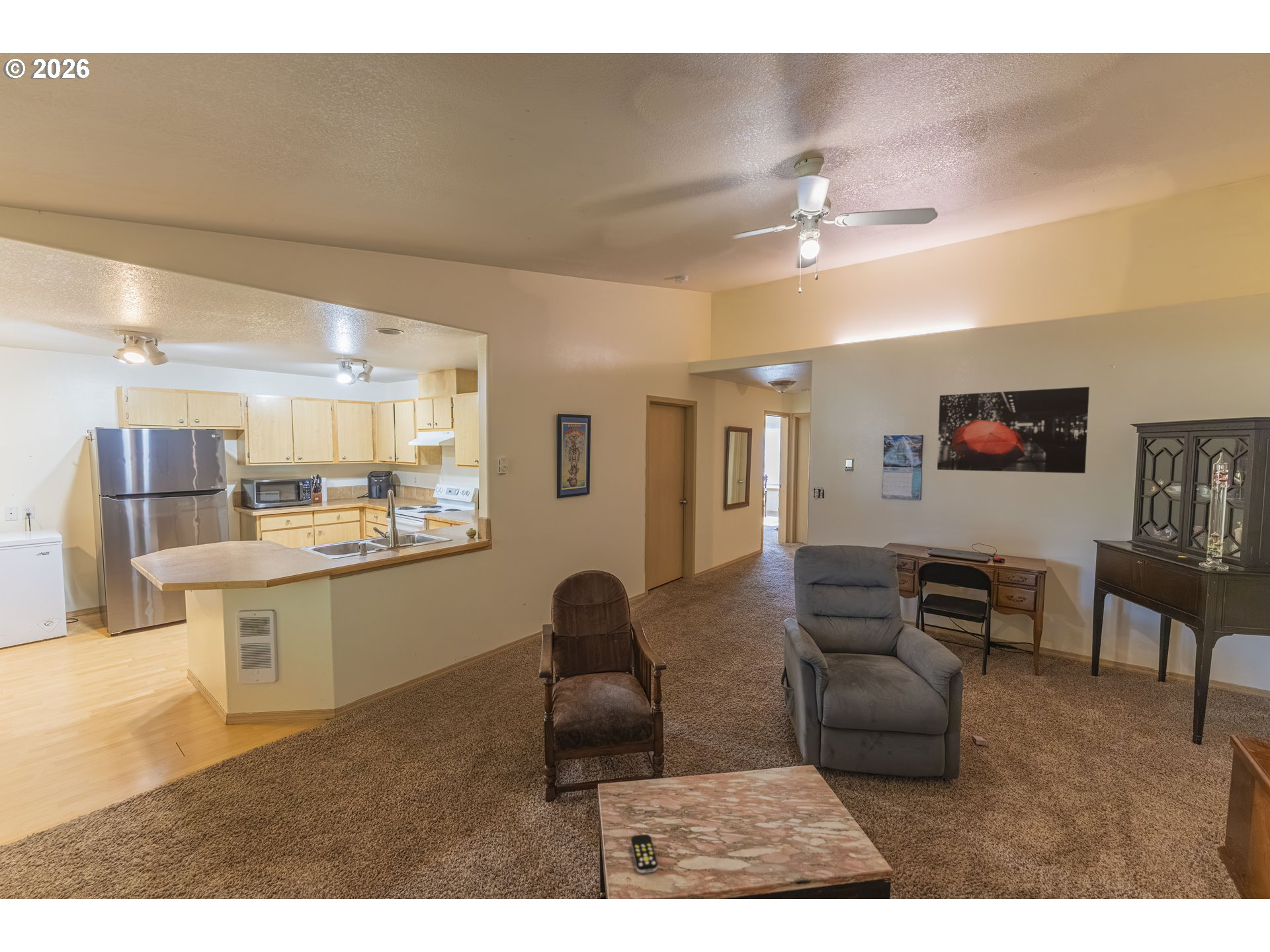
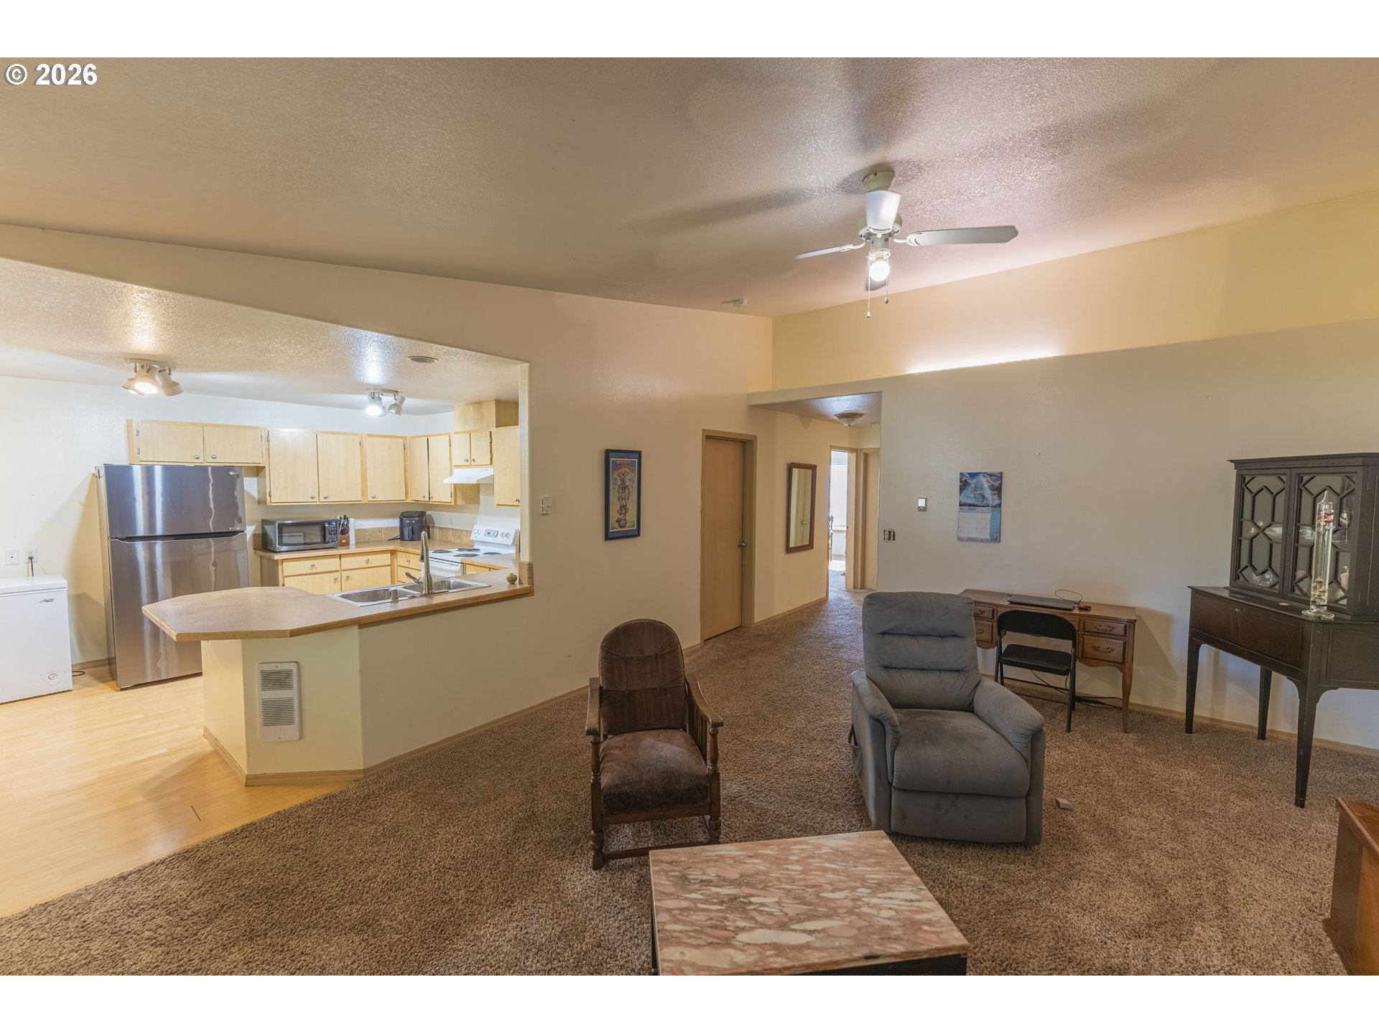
- wall art [937,386,1090,474]
- remote control [630,834,658,874]
